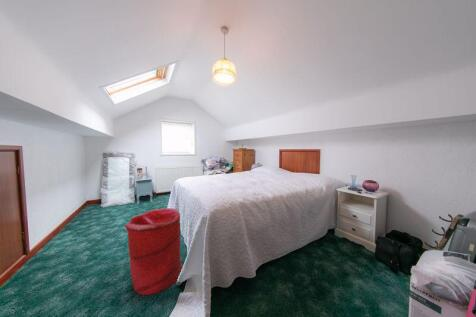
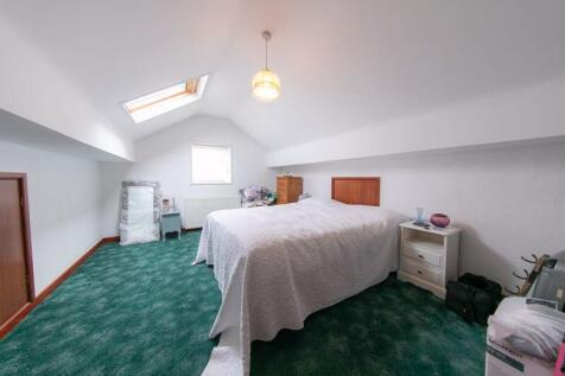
- laundry hamper [124,207,183,296]
